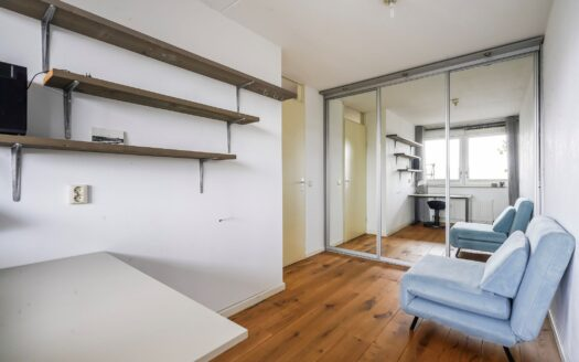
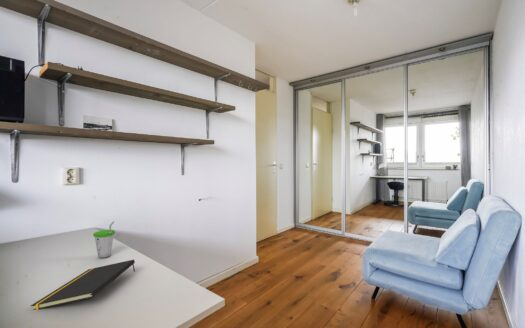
+ notepad [30,259,136,311]
+ cup [92,220,116,259]
